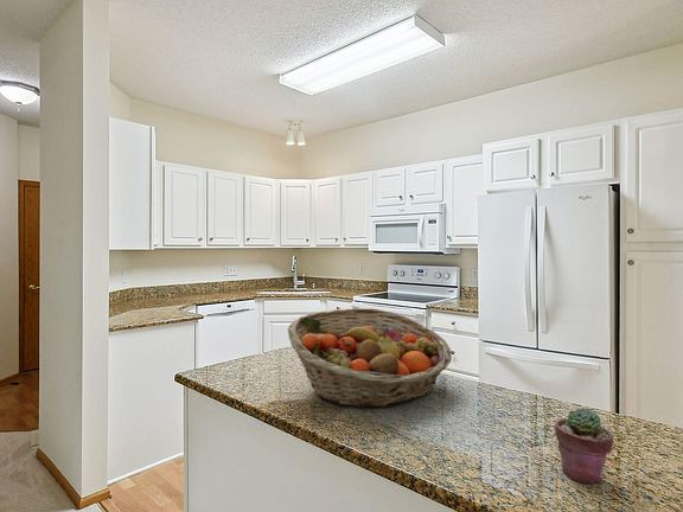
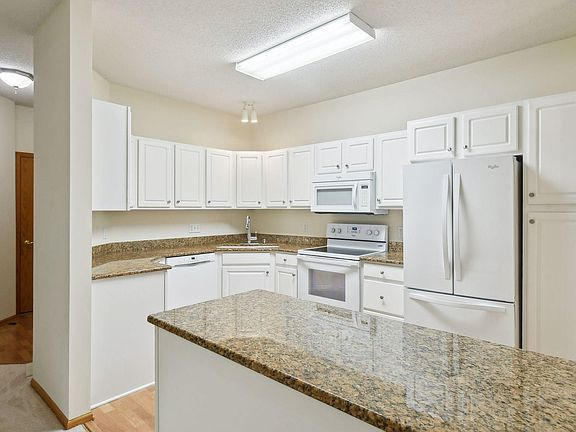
- fruit basket [287,307,453,409]
- potted succulent [554,407,614,485]
